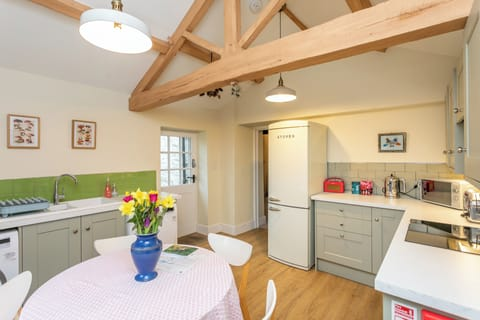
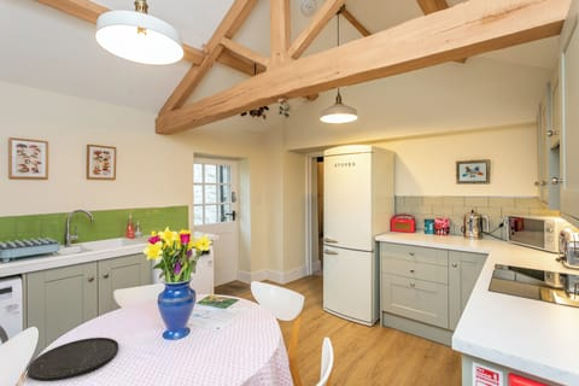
+ plate [27,337,119,382]
